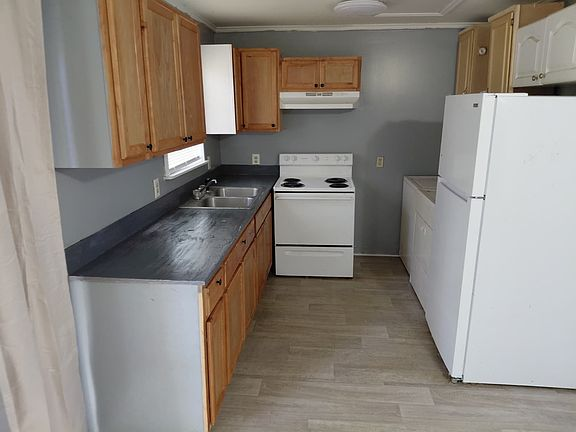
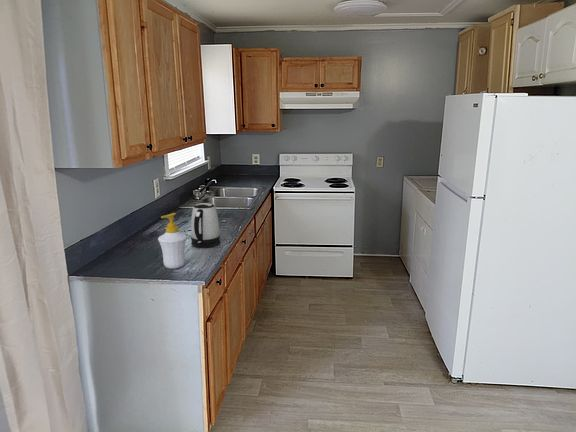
+ kettle [190,202,221,249]
+ soap bottle [157,212,188,269]
